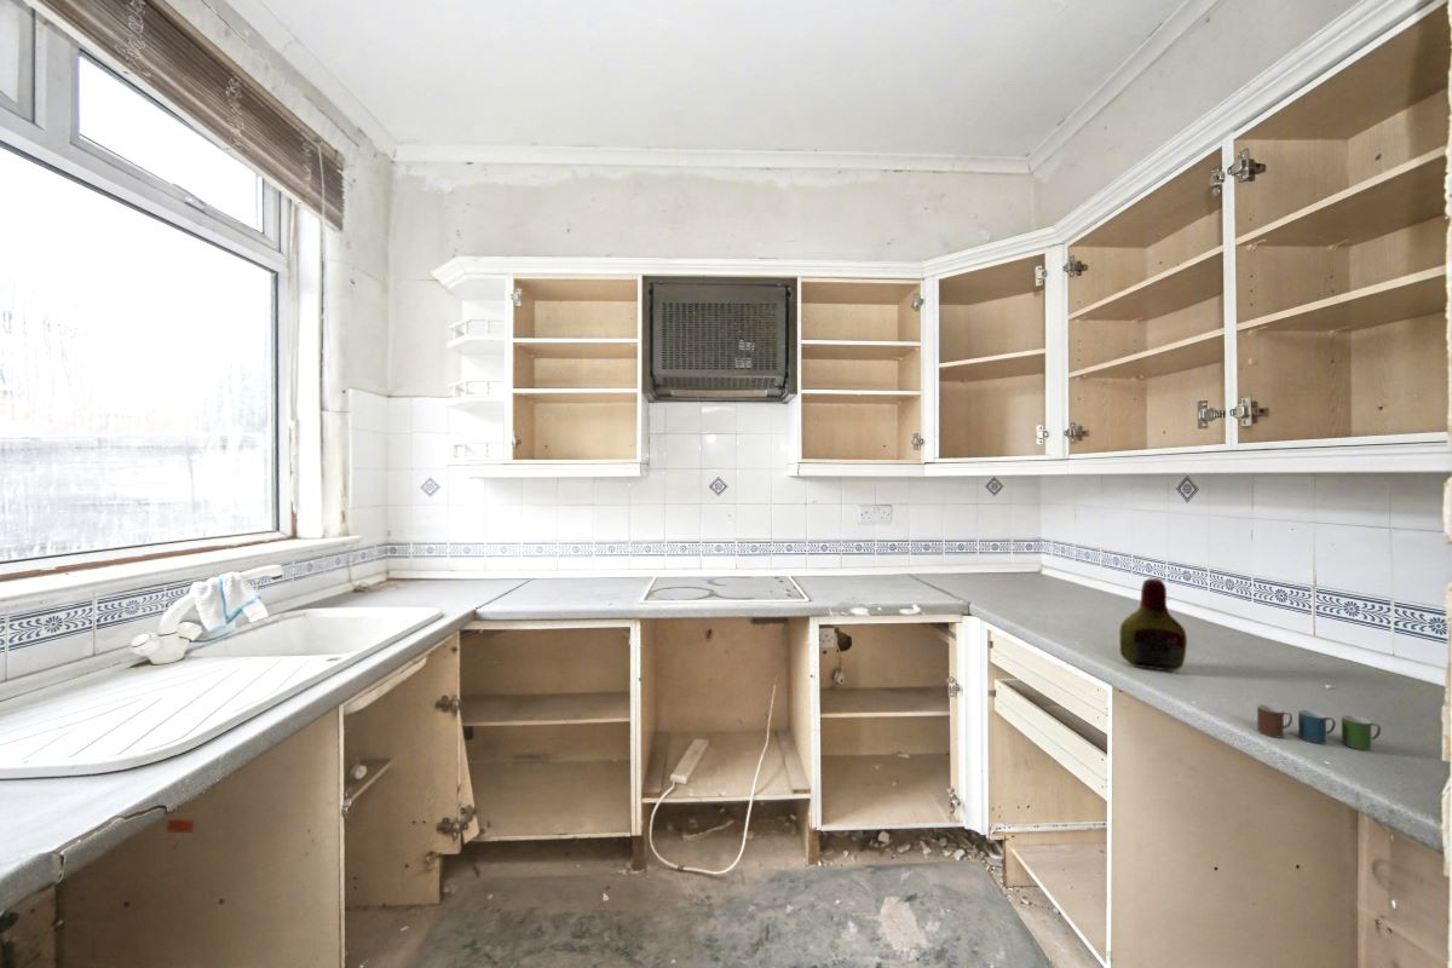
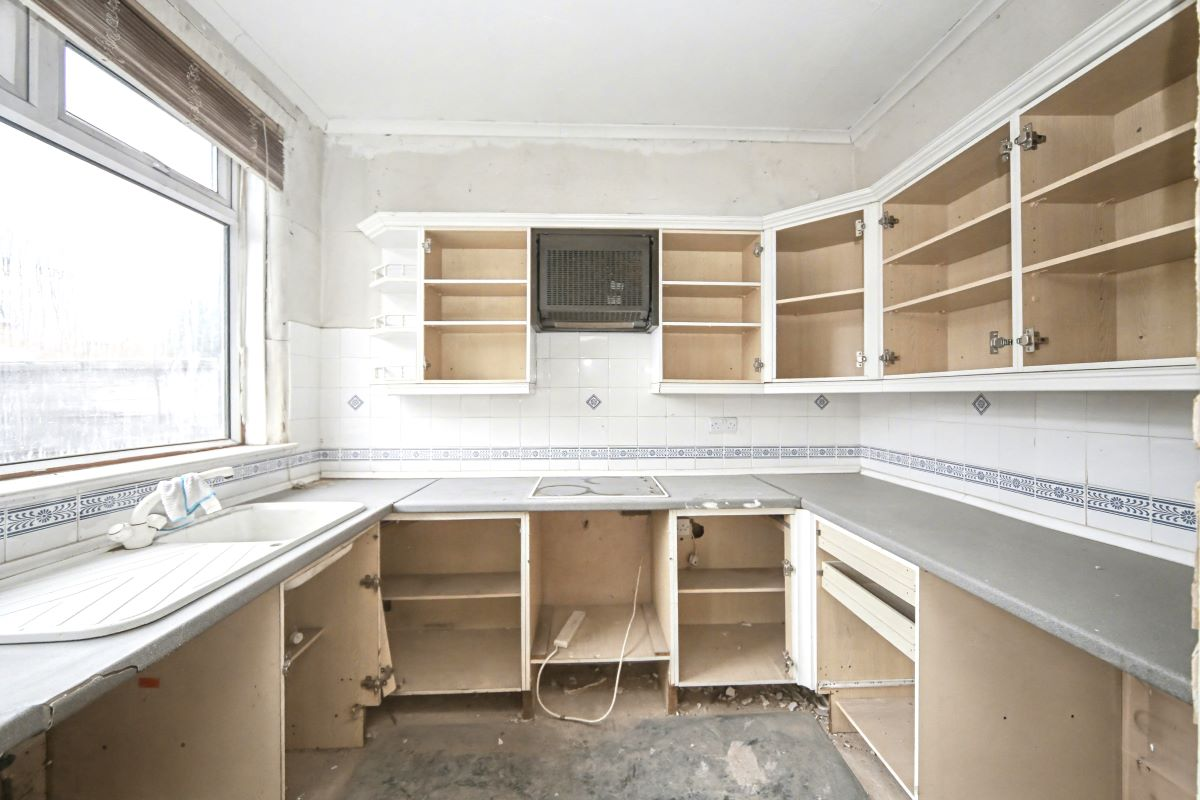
- cup [1256,703,1382,751]
- bottle [1118,577,1188,673]
